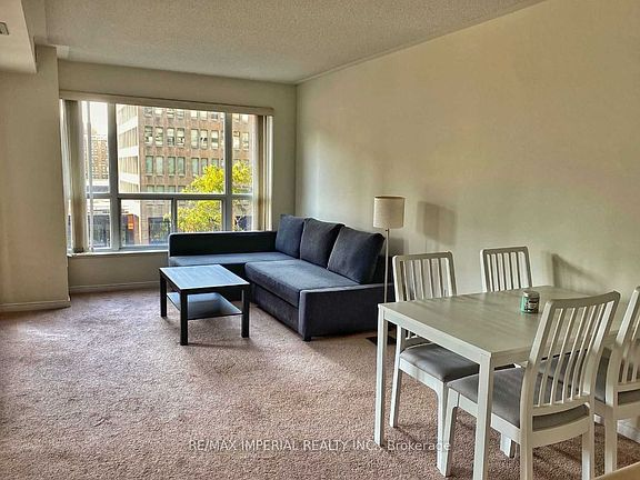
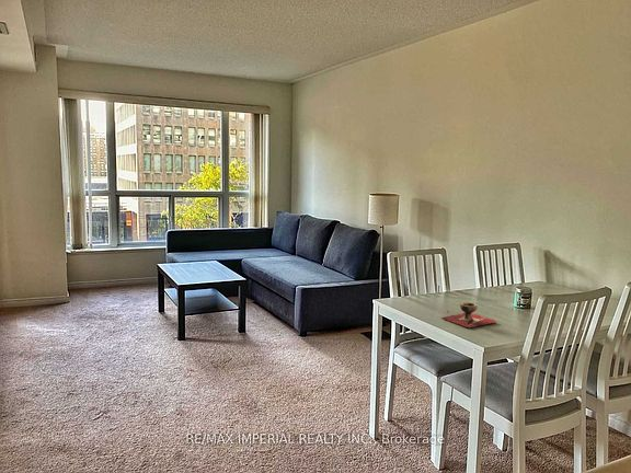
+ decorative bowl [440,301,497,330]
